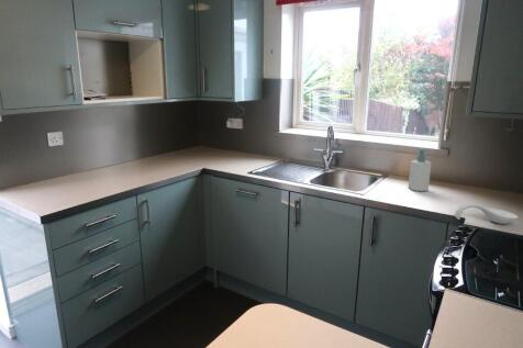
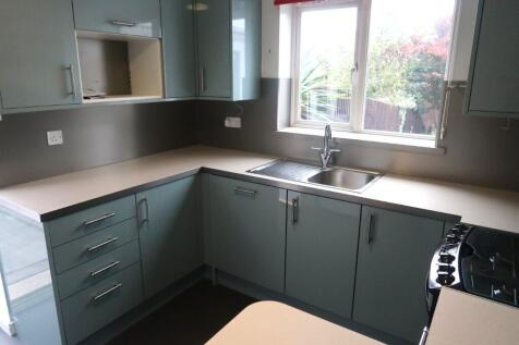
- soap bottle [408,148,432,192]
- spoon rest [454,202,519,225]
